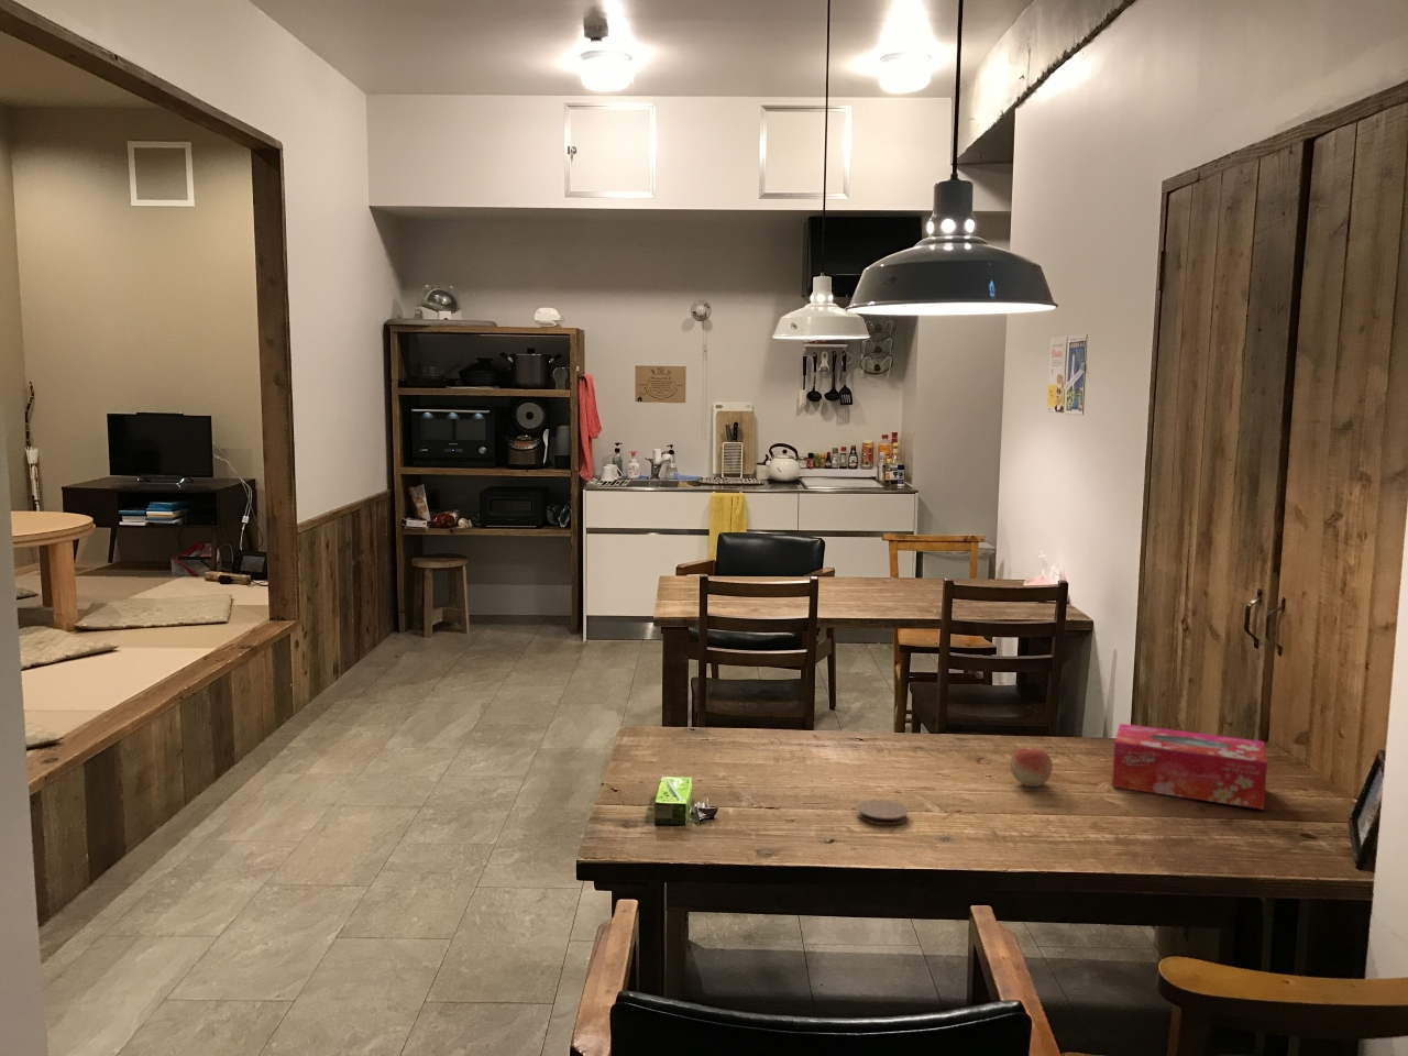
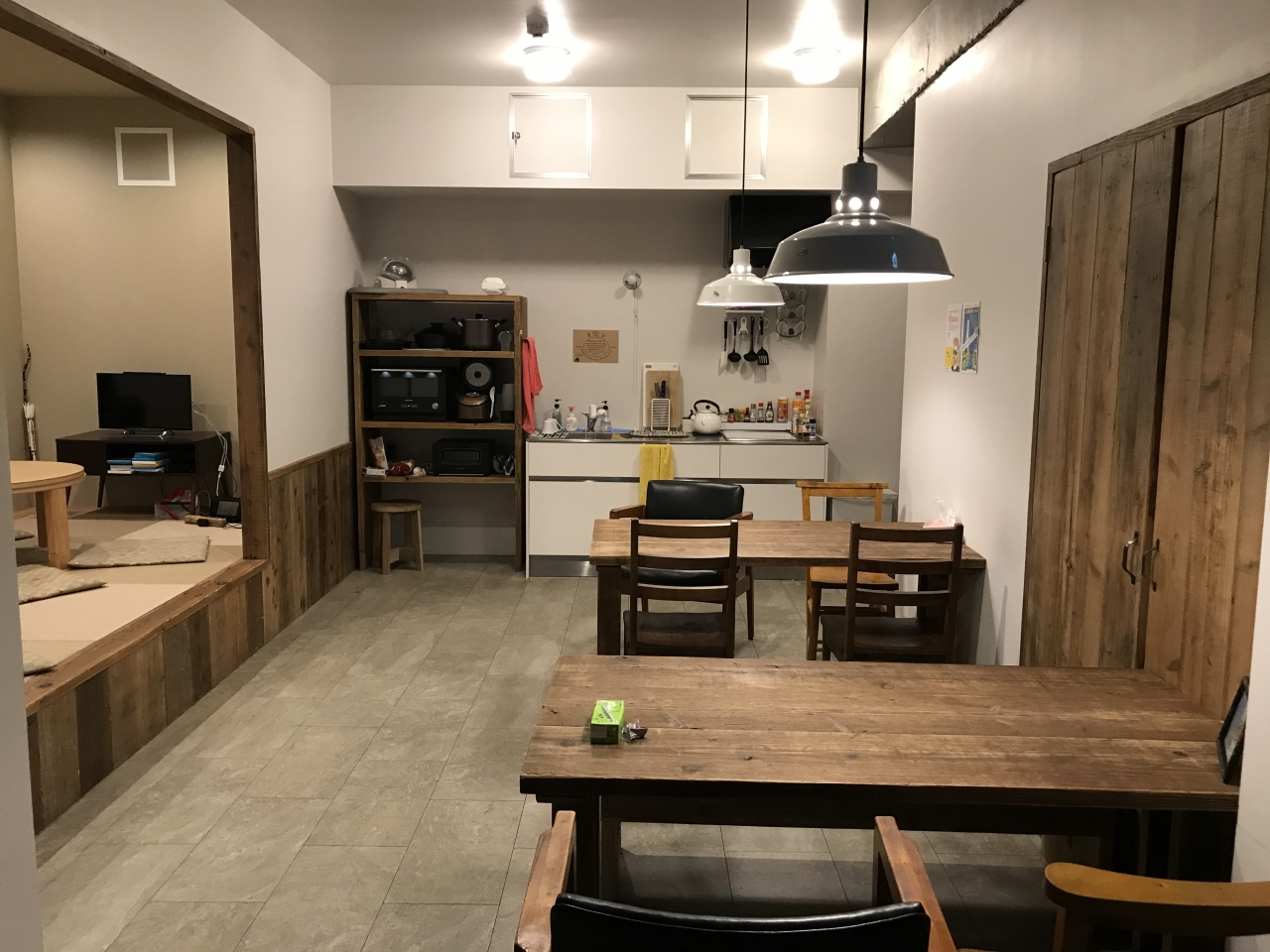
- coaster [857,799,910,826]
- fruit [1009,747,1054,788]
- tissue box [1111,723,1268,811]
